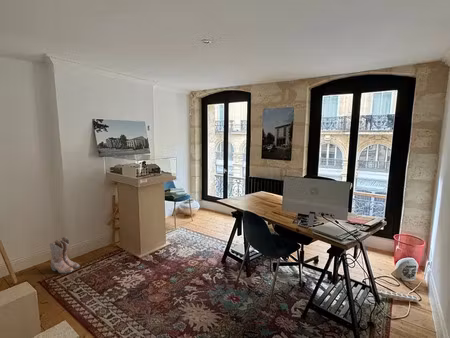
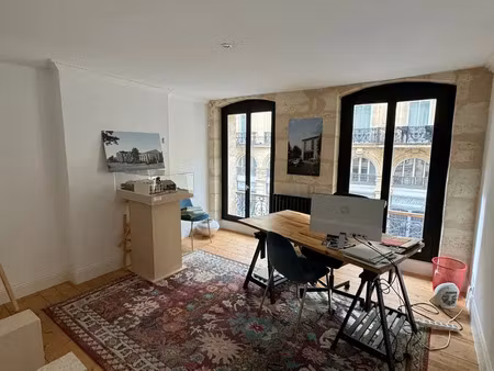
- boots [49,236,81,274]
